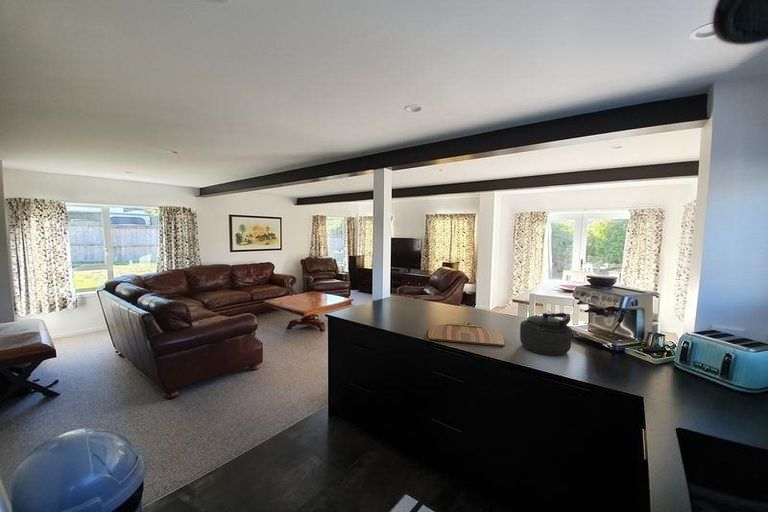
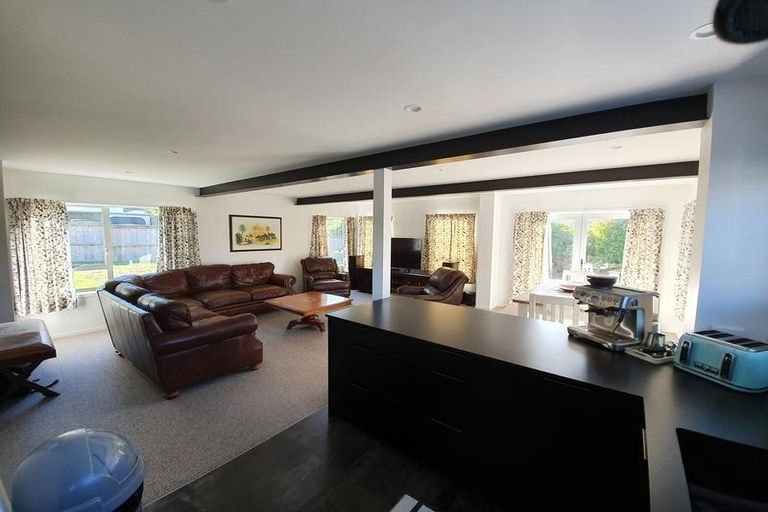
- cutting board [427,322,505,347]
- kettle [519,312,573,356]
